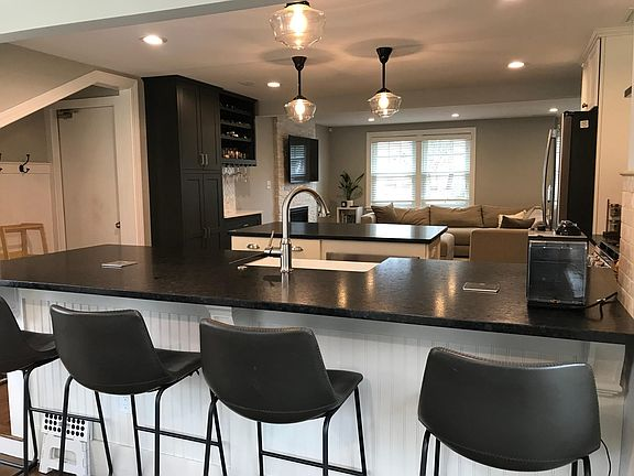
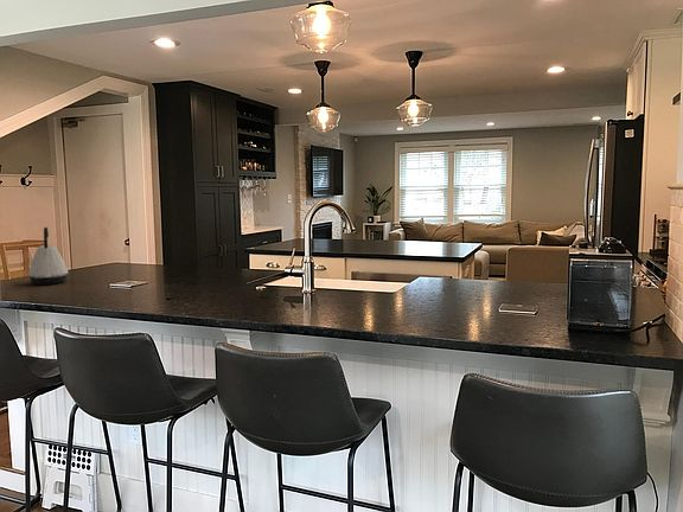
+ kettle [27,226,69,286]
